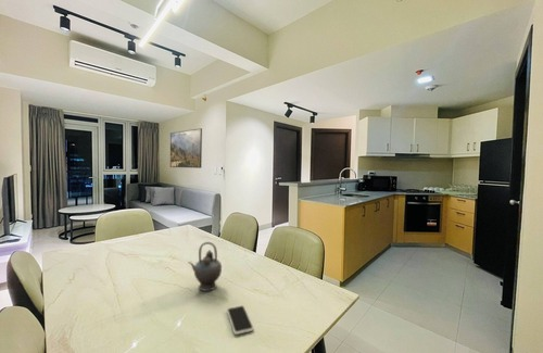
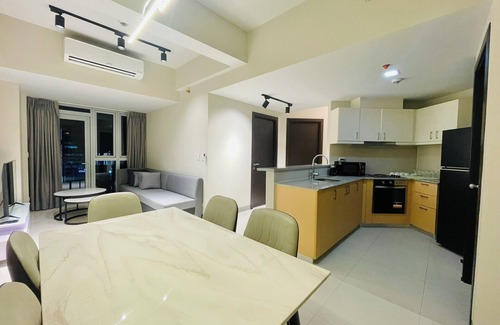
- smartphone [226,304,255,336]
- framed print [169,127,203,169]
- teapot [188,241,223,292]
